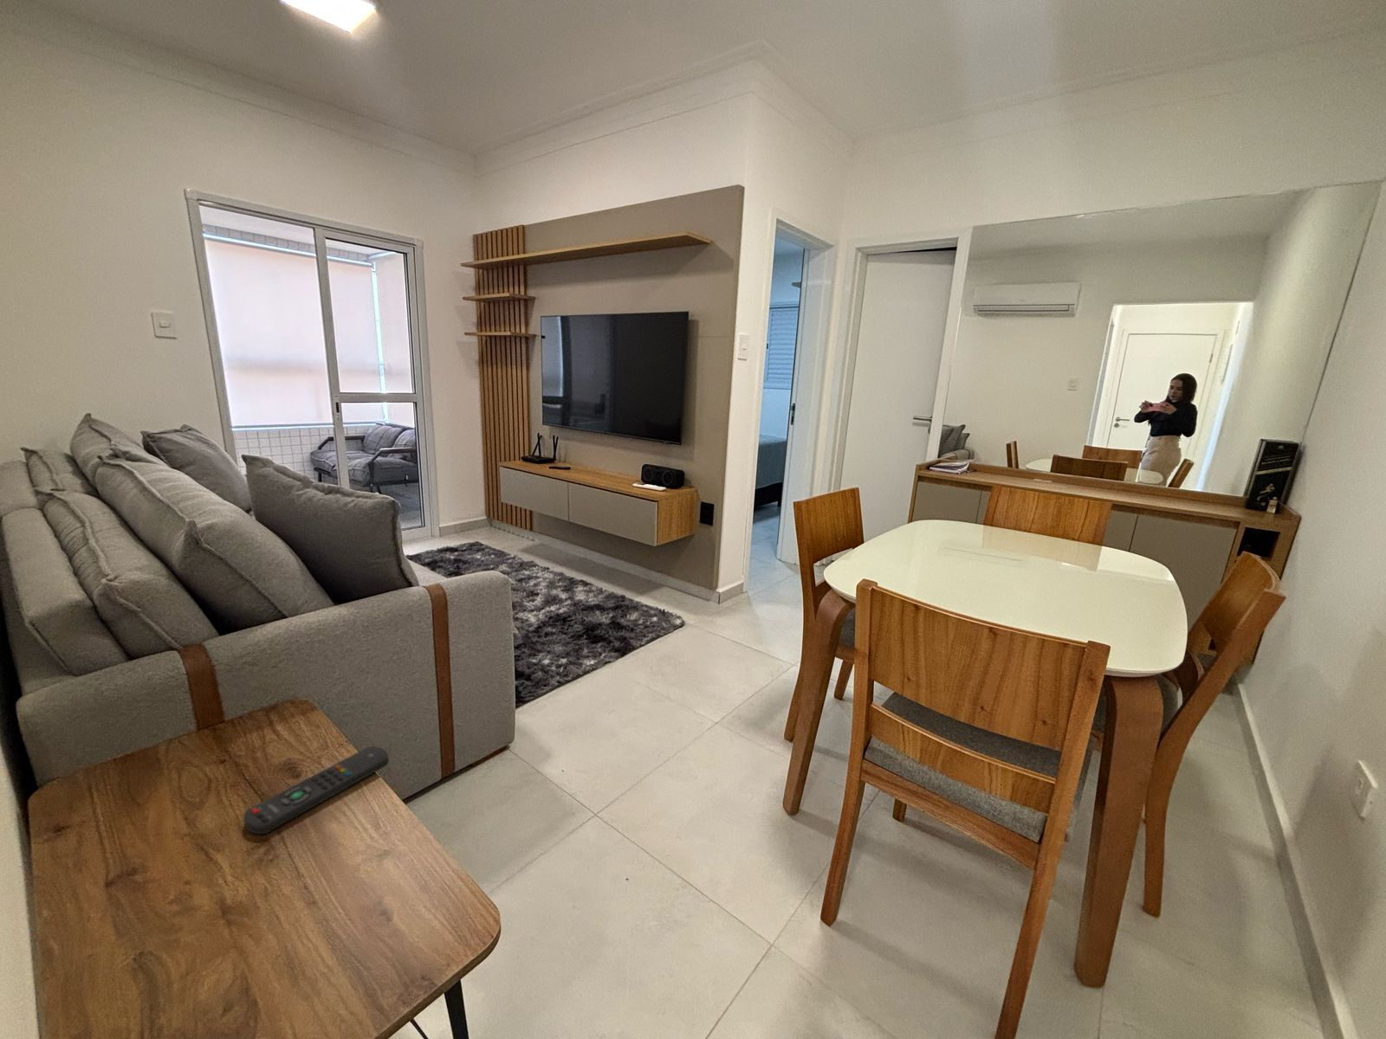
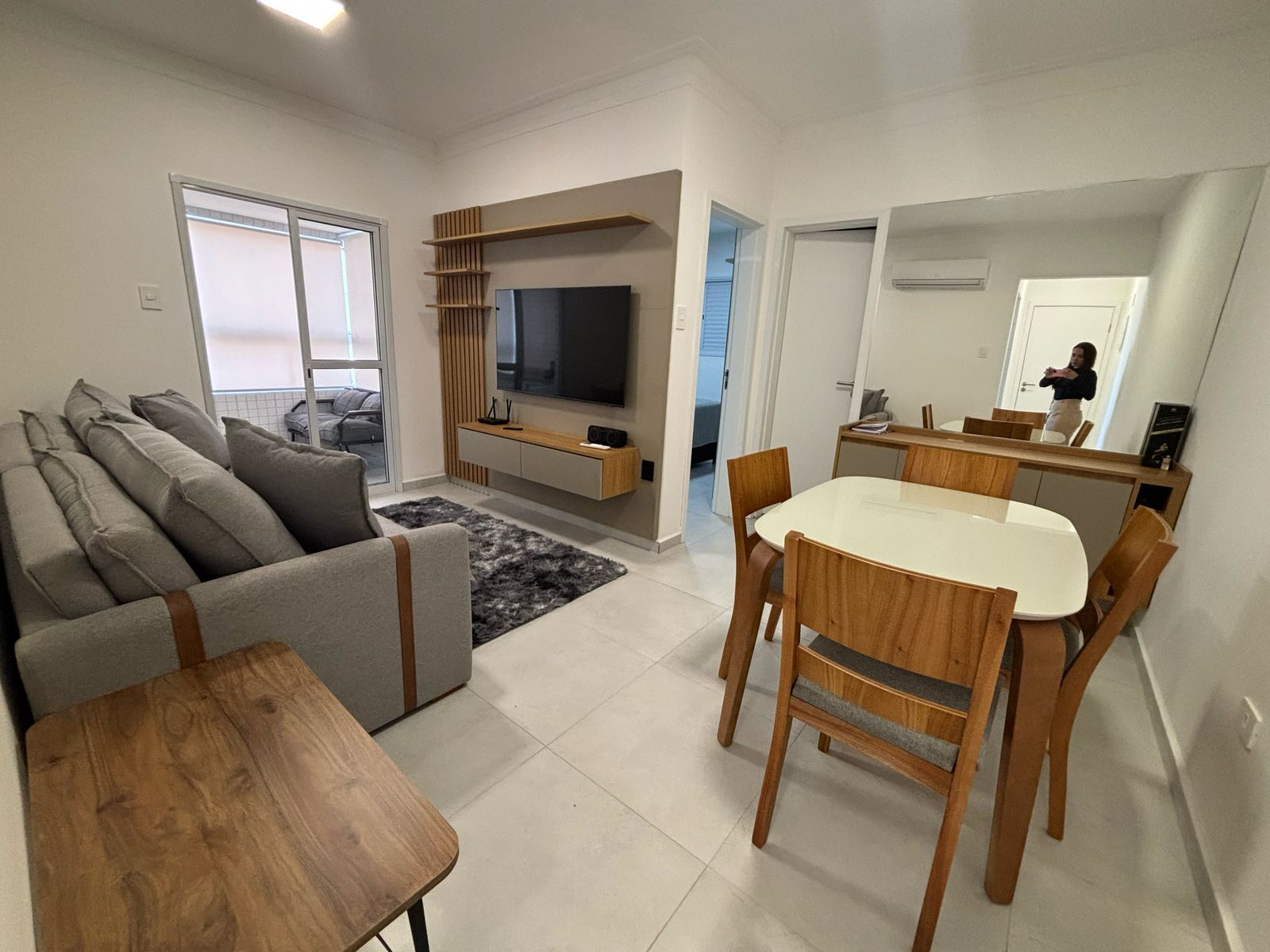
- remote control [242,745,390,835]
